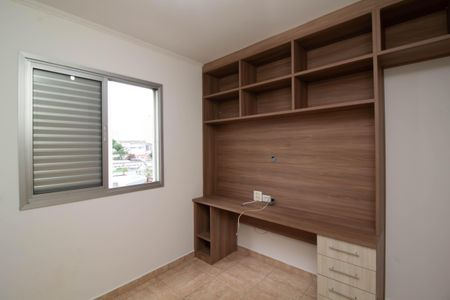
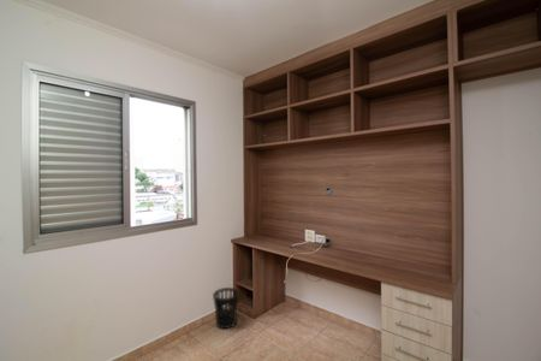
+ wastebasket [212,286,240,330]
